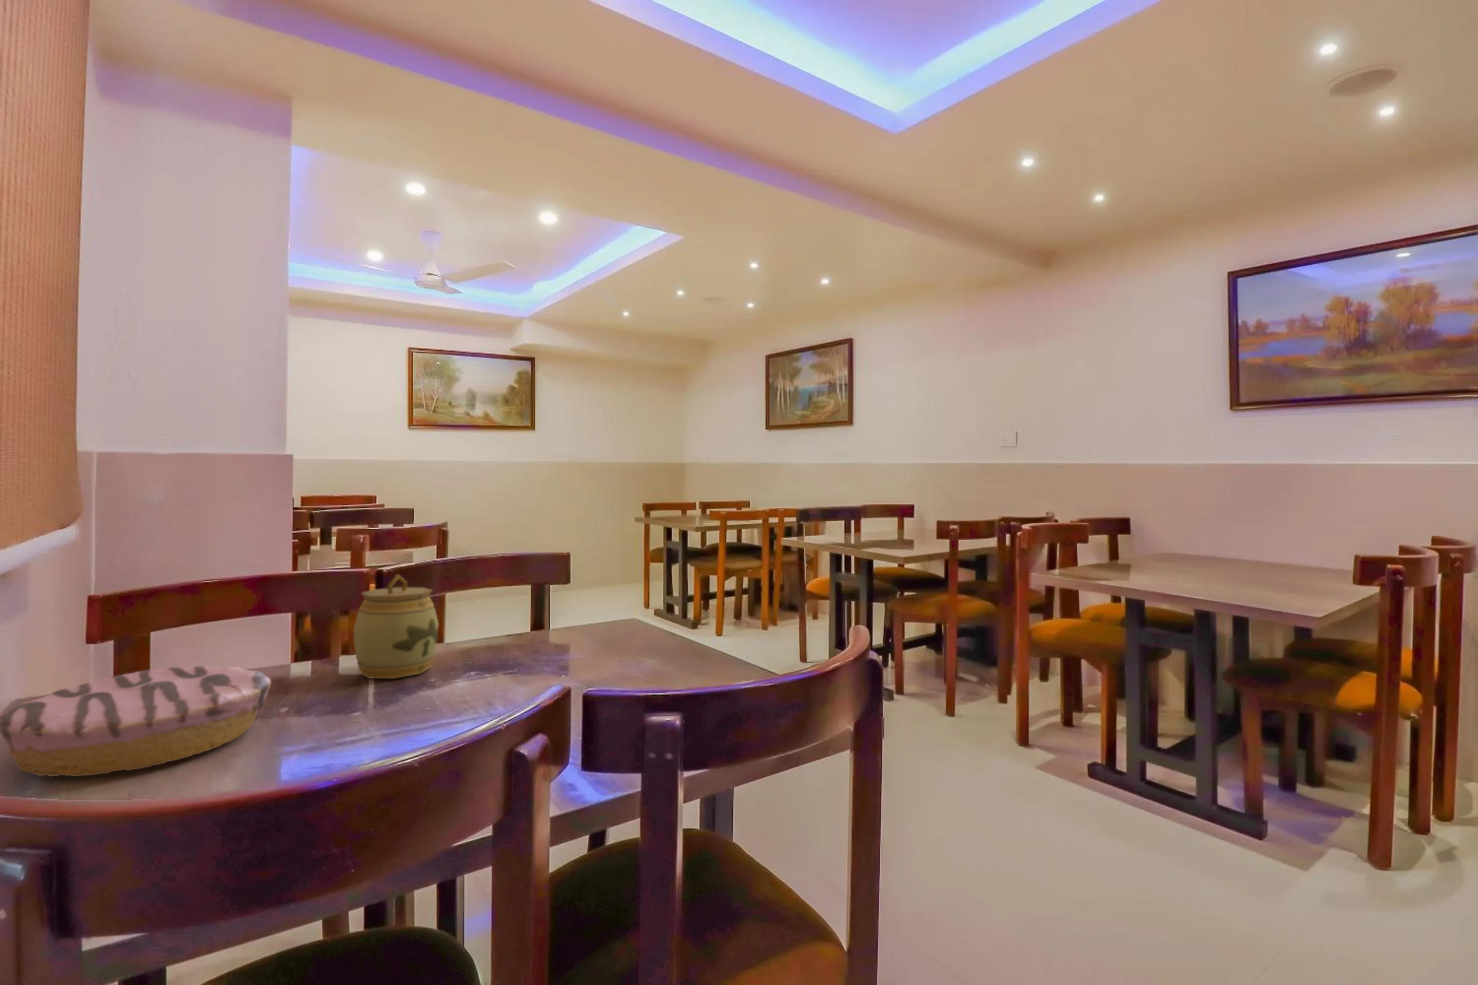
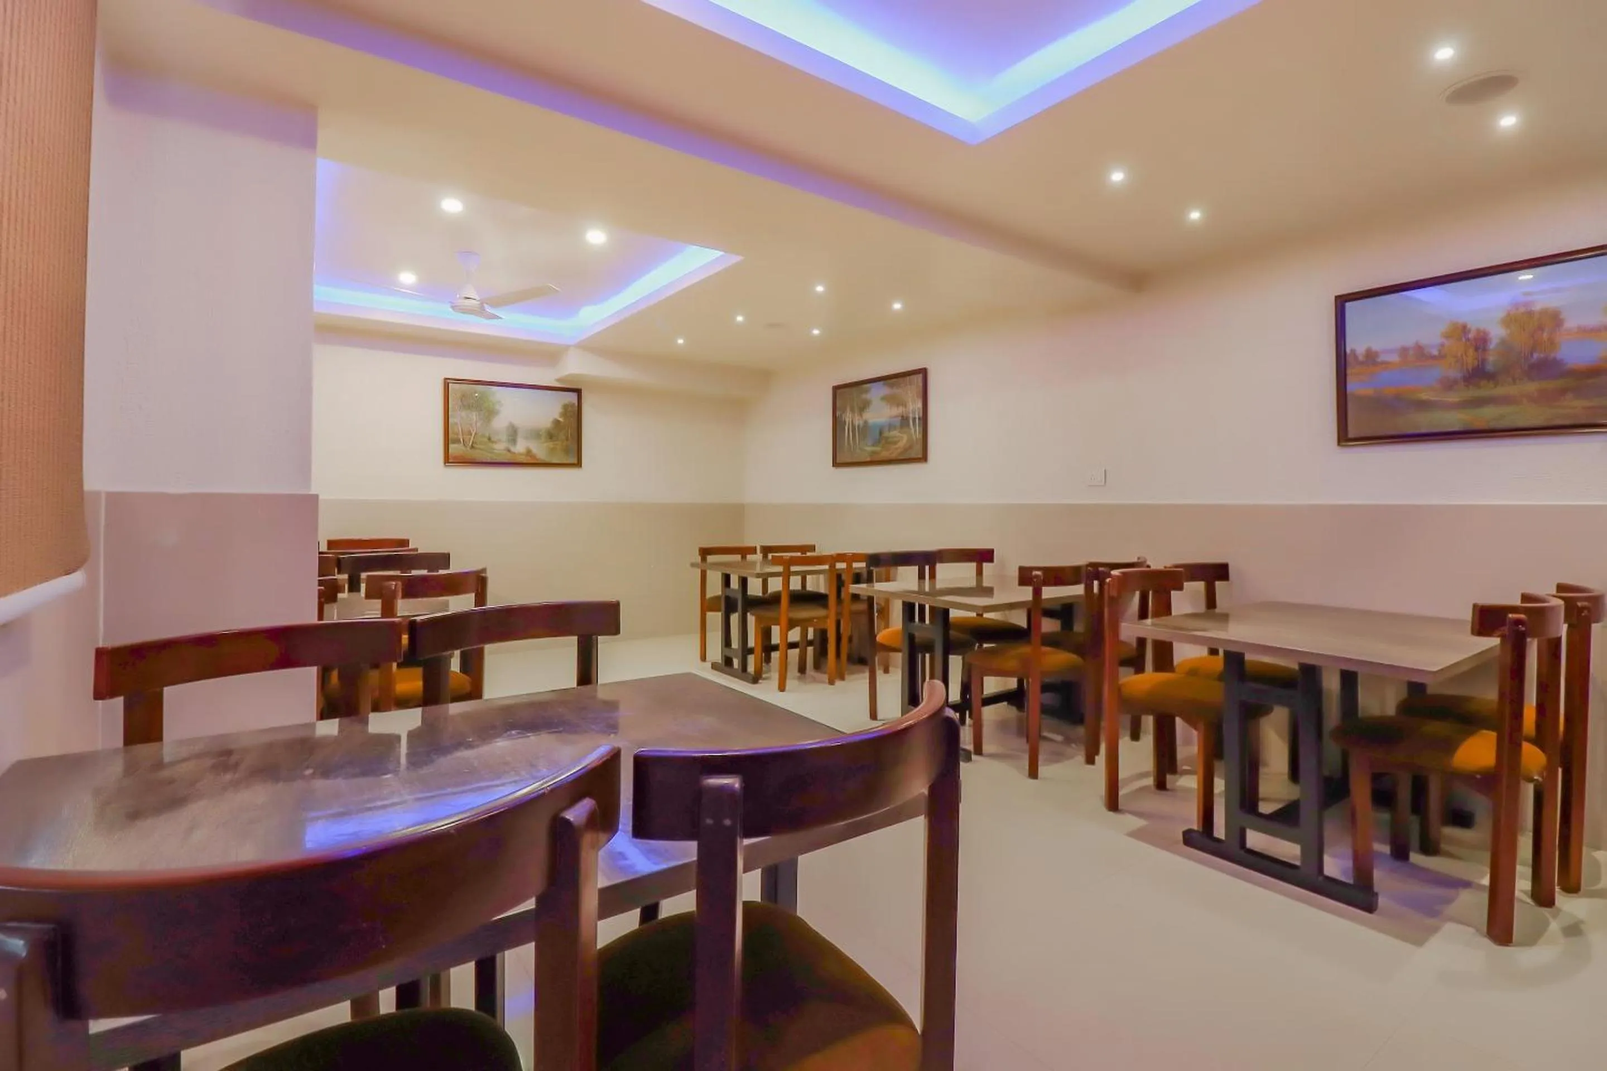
- jar [353,574,439,678]
- plate [0,666,272,777]
